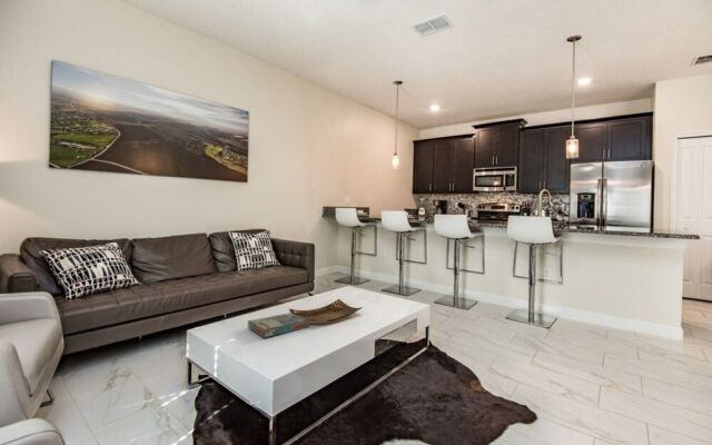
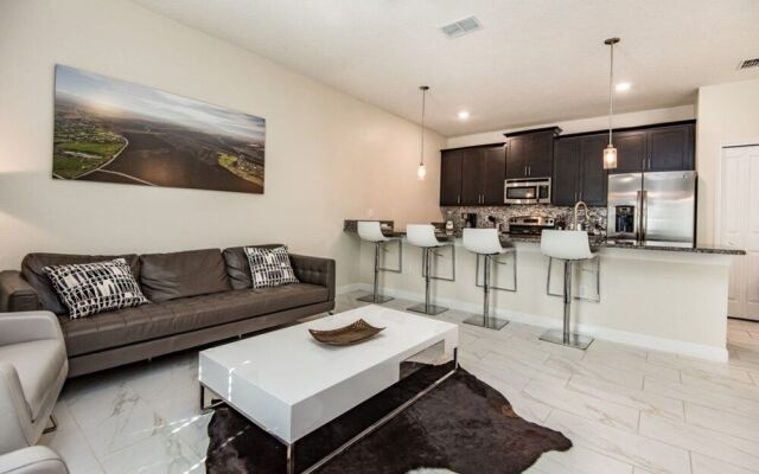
- board game [247,312,310,338]
